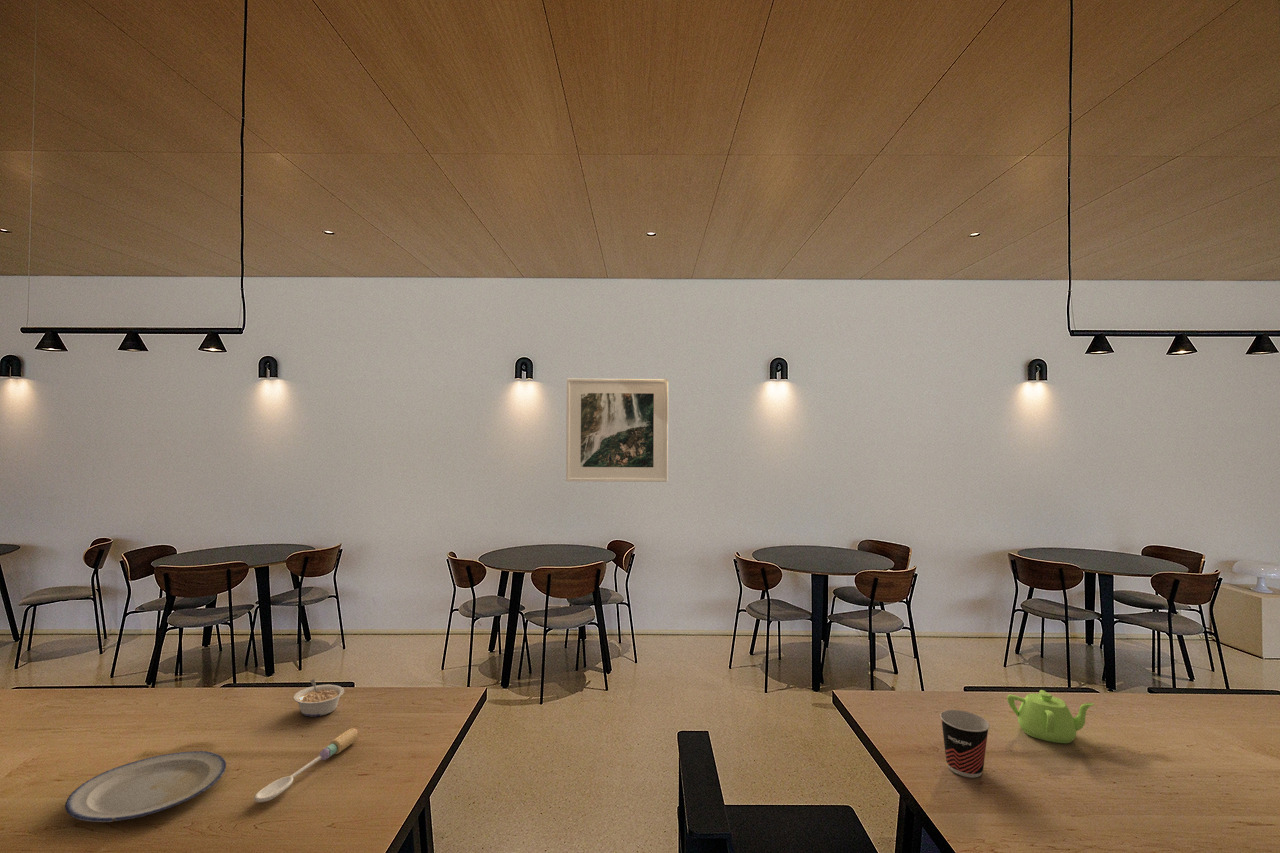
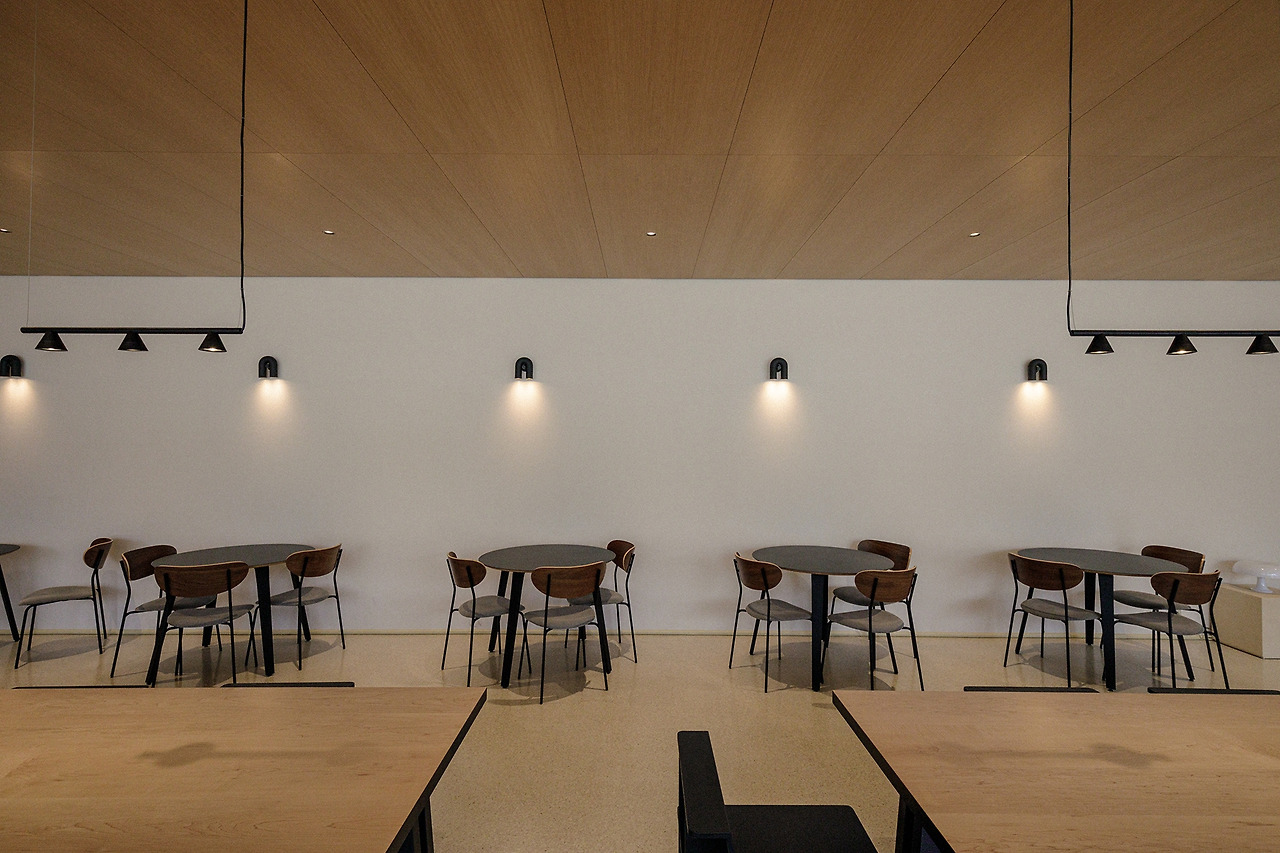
- plate [64,750,227,823]
- teapot [1006,689,1095,744]
- spoon [253,727,360,803]
- cup [939,709,991,778]
- legume [293,678,345,717]
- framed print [565,378,669,483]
